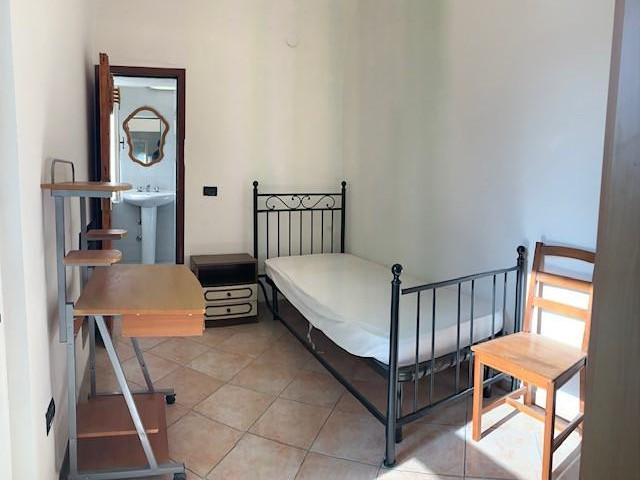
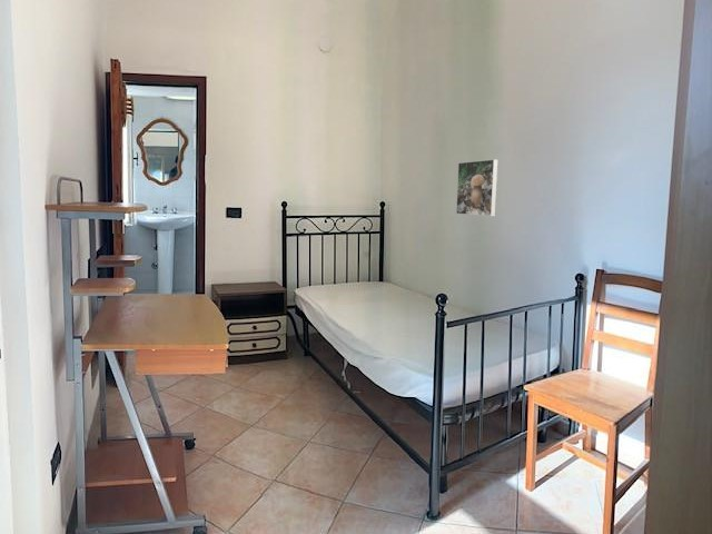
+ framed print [455,158,500,217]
